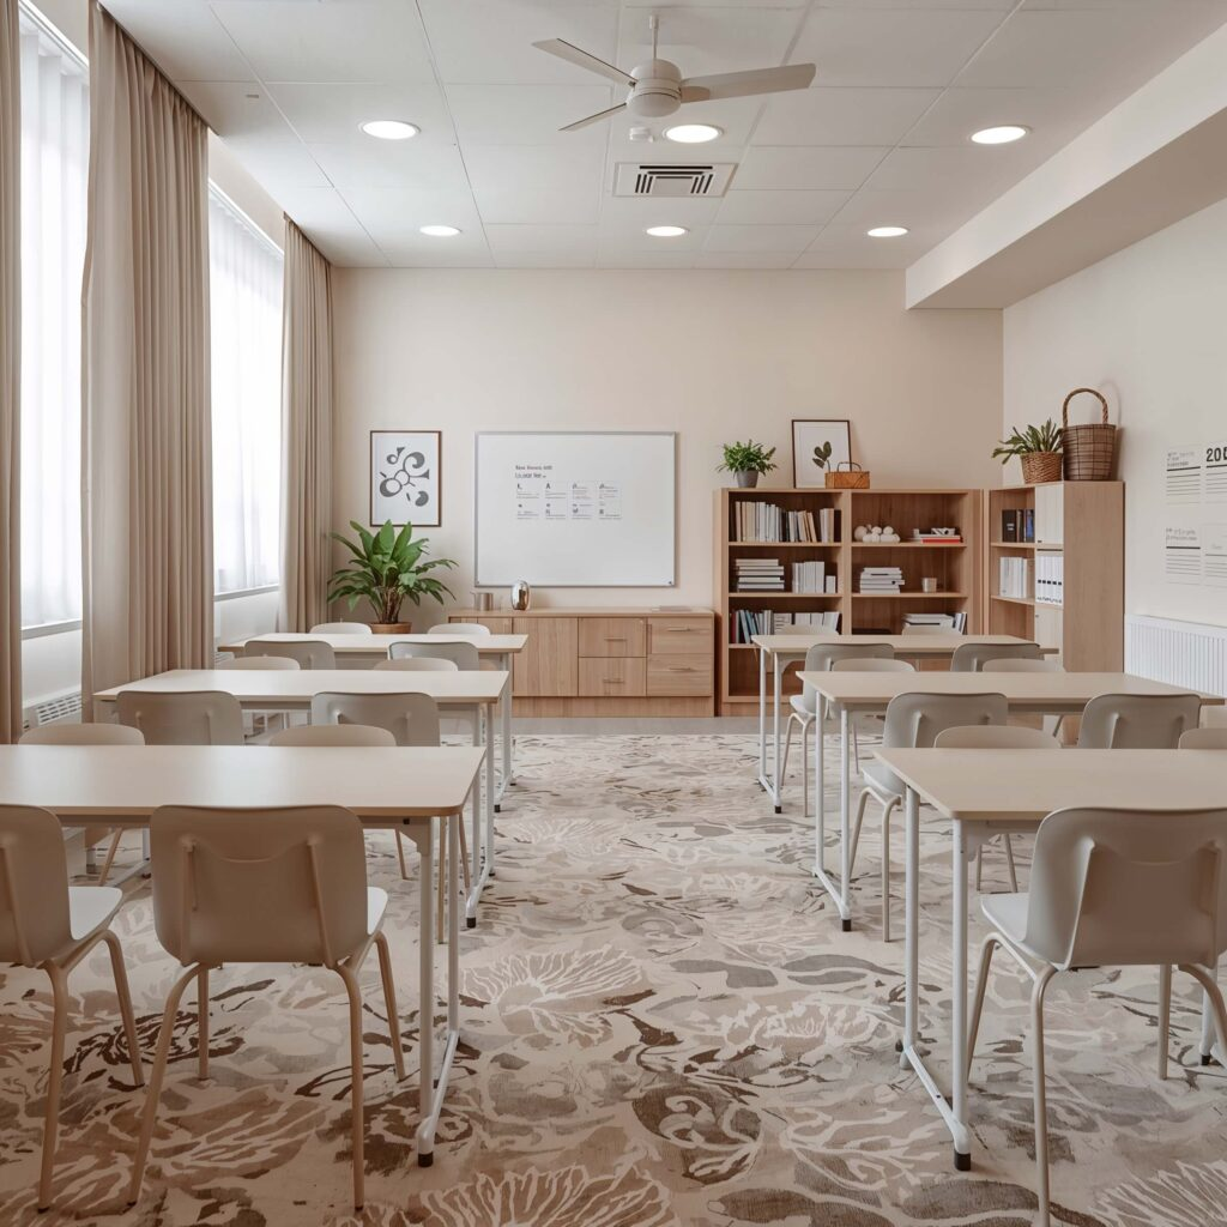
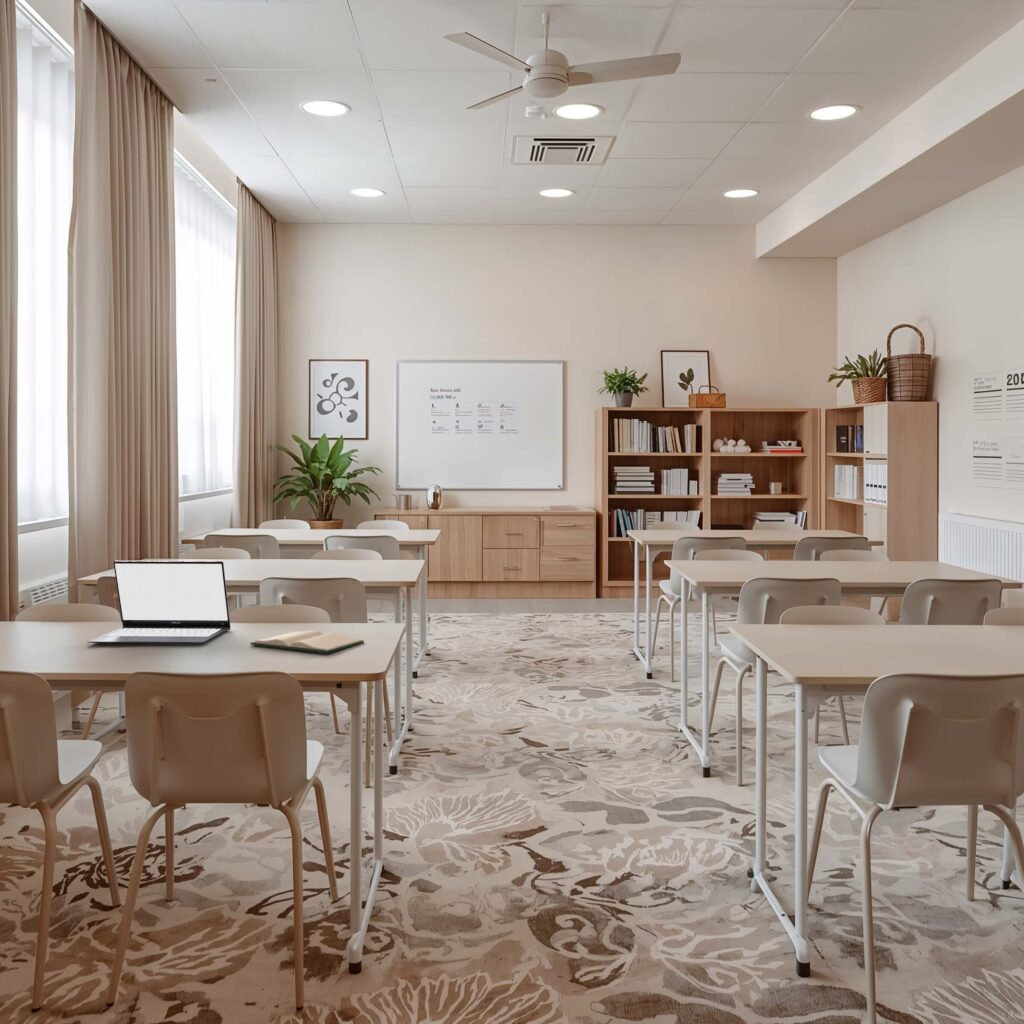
+ hardback book [249,629,365,654]
+ laptop [86,560,232,644]
